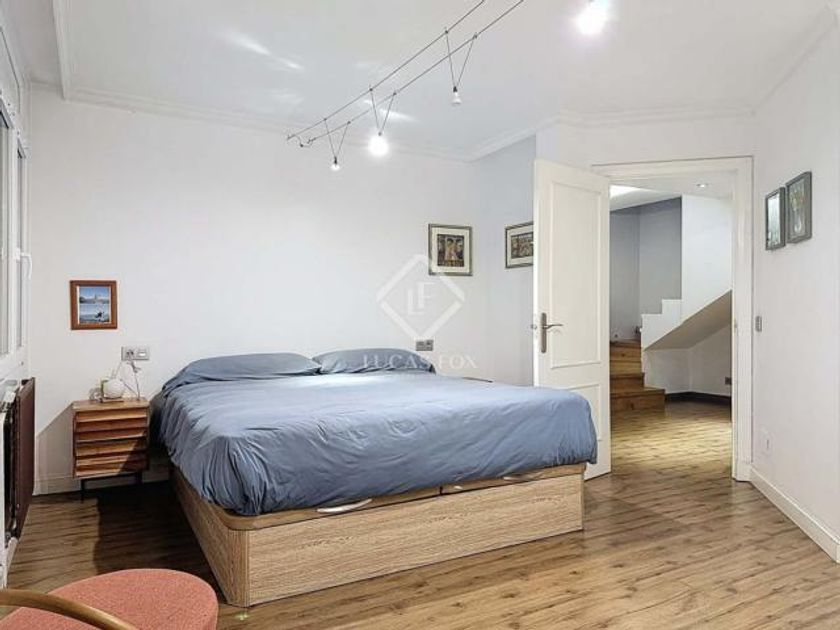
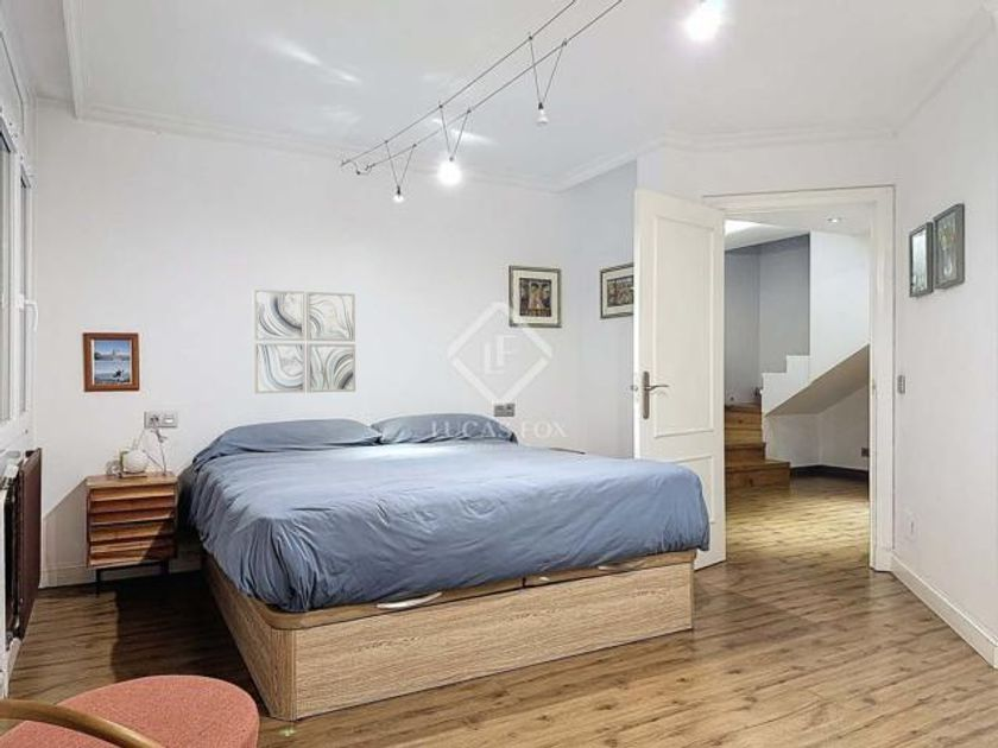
+ wall art [252,287,356,394]
